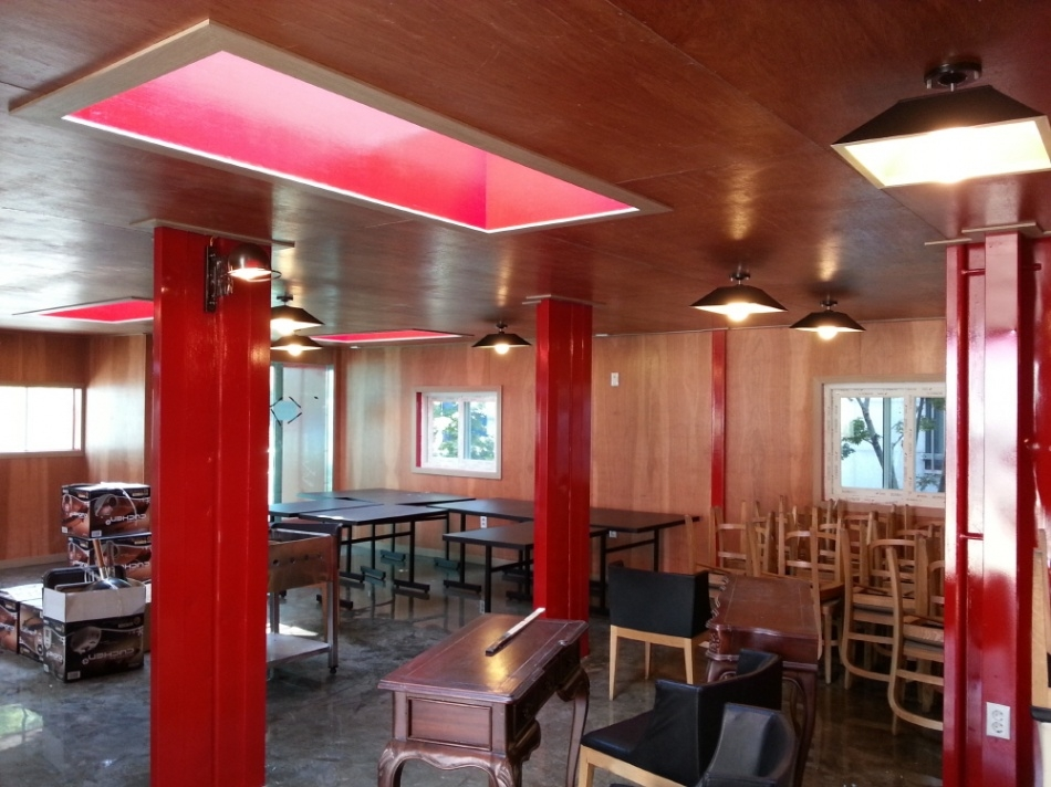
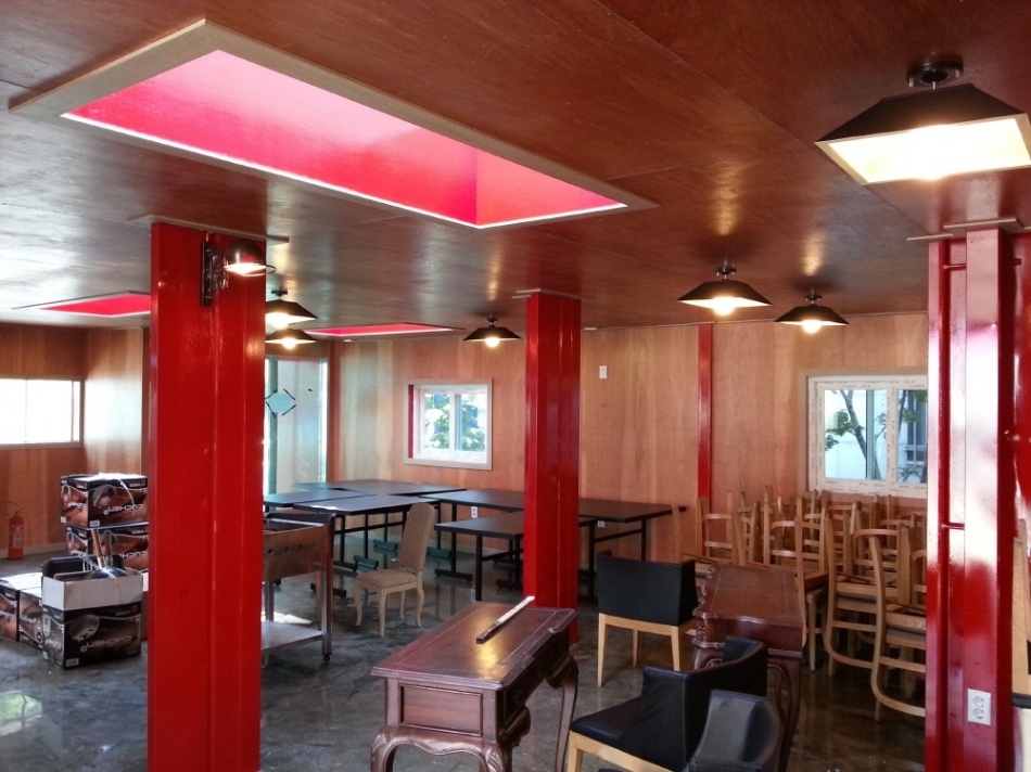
+ fire extinguisher [0,500,28,561]
+ dining chair [353,501,436,638]
